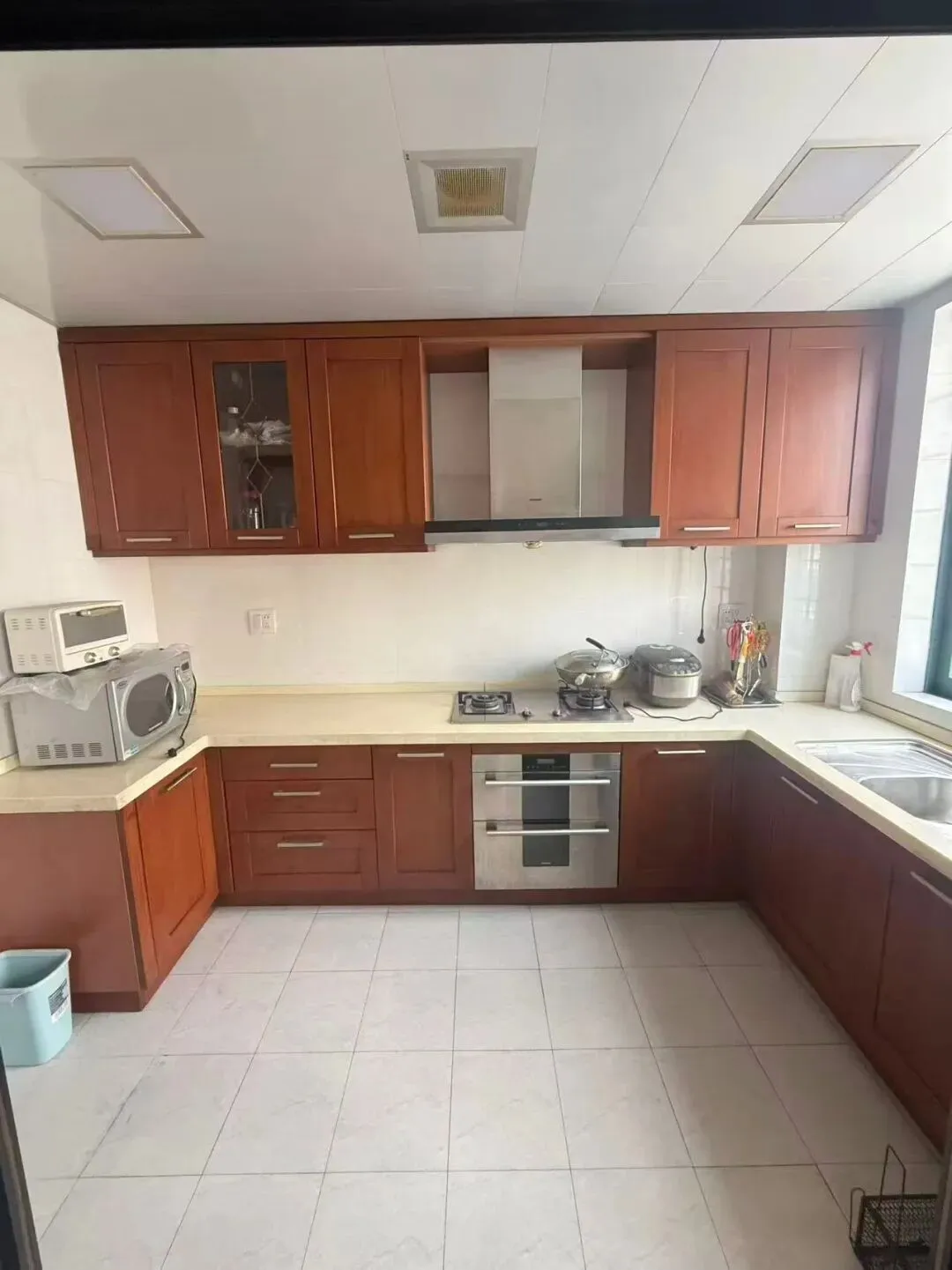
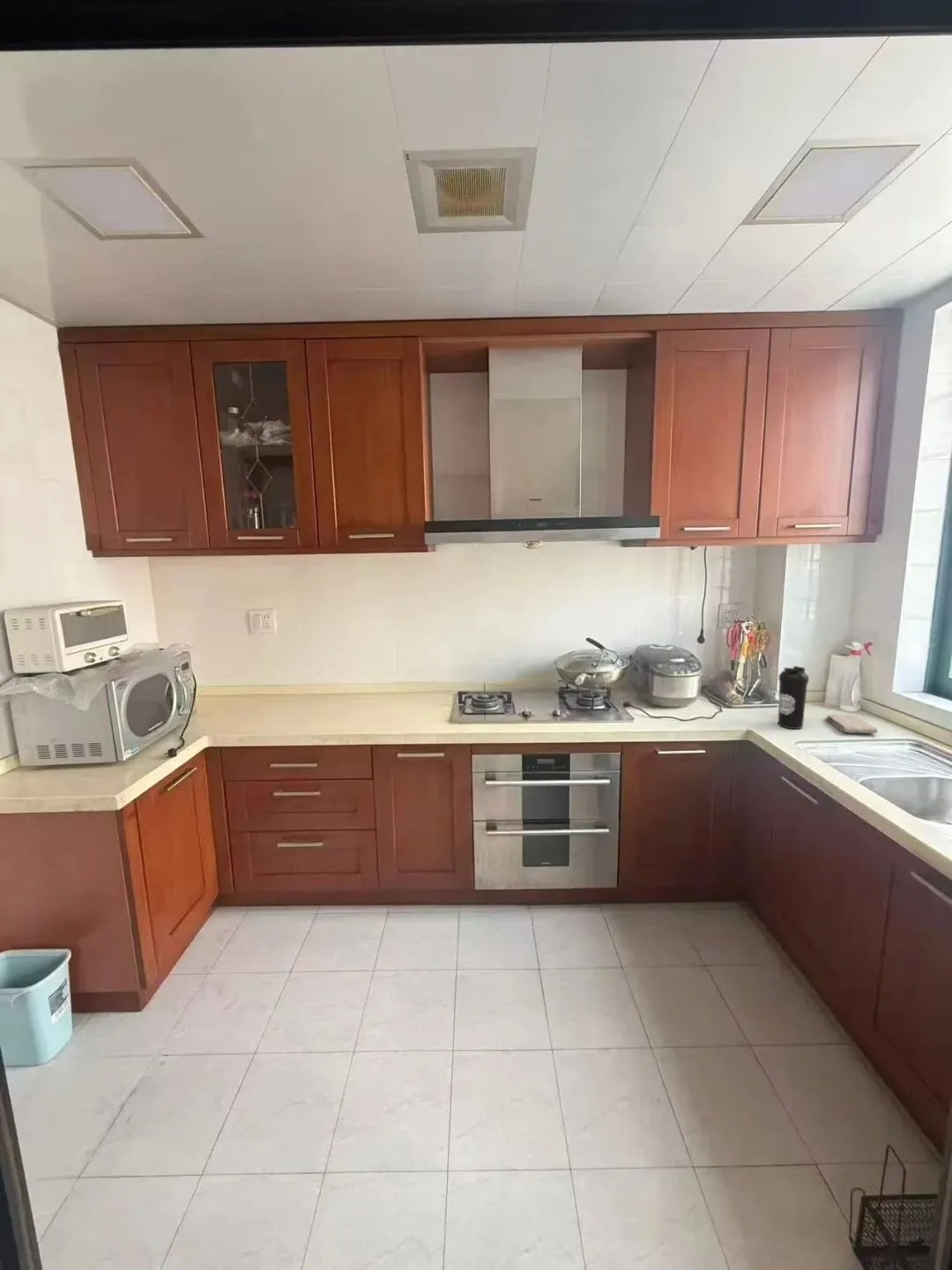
+ water bottle [777,665,810,730]
+ washcloth [825,713,879,734]
